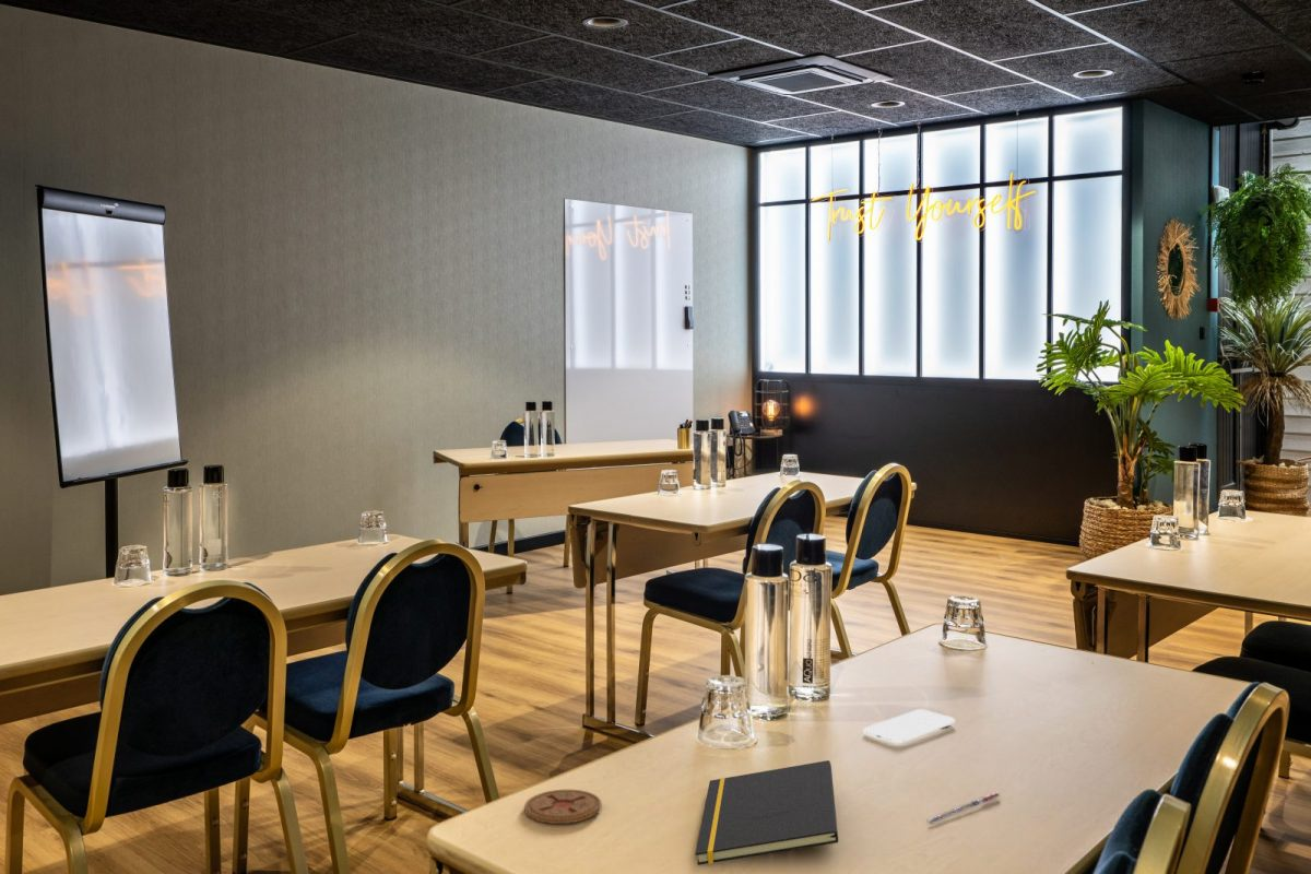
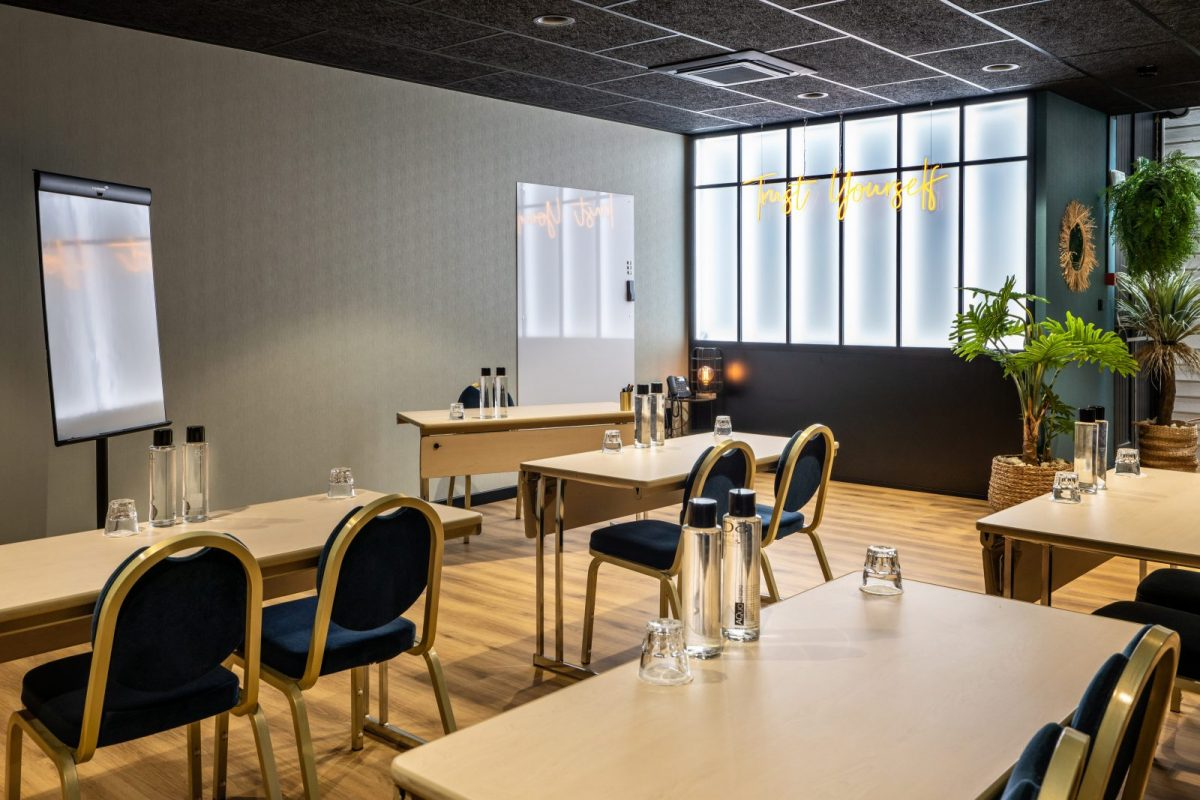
- coaster [523,789,603,825]
- smartphone [862,708,956,744]
- pen [928,791,1001,825]
- notepad [694,759,839,866]
